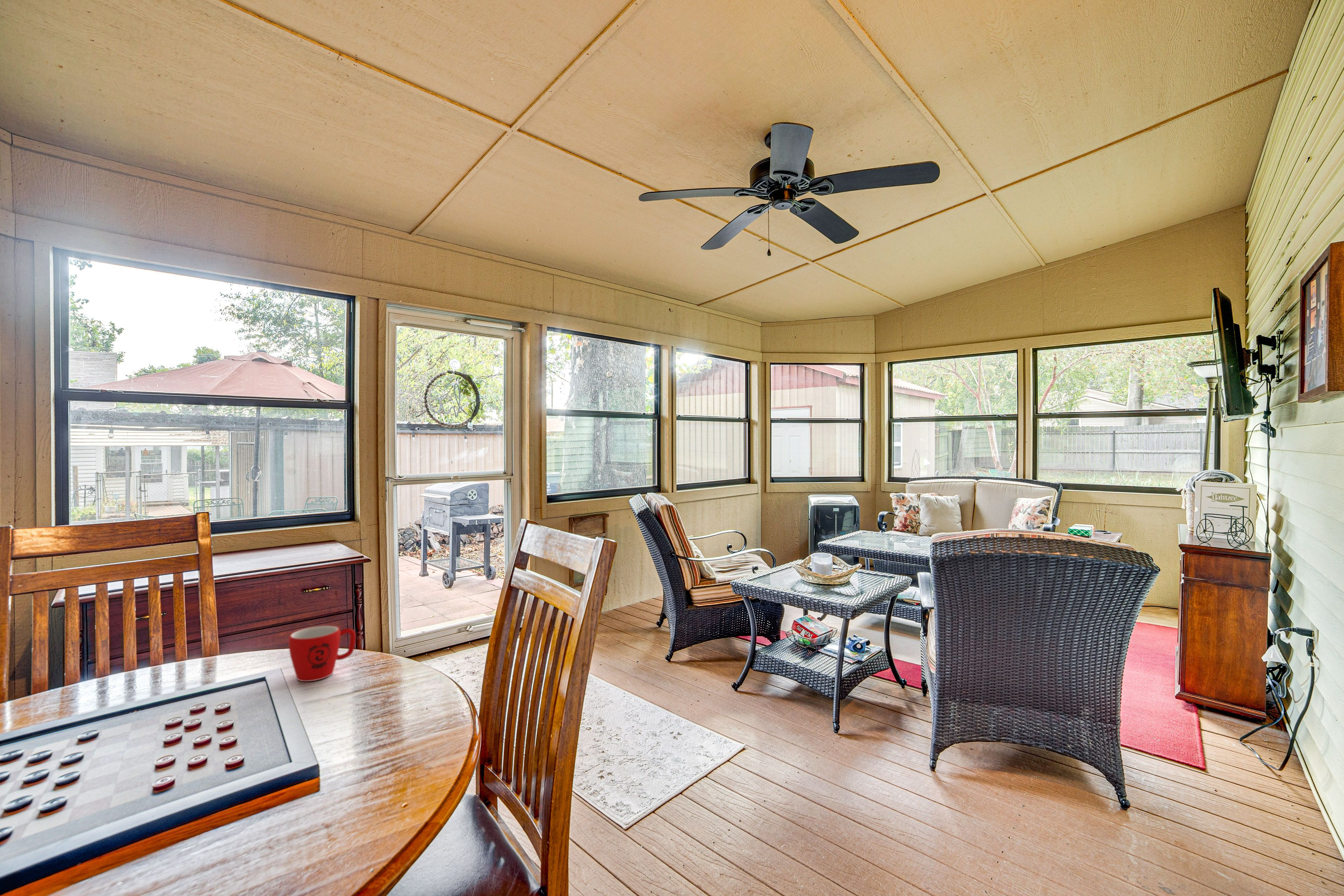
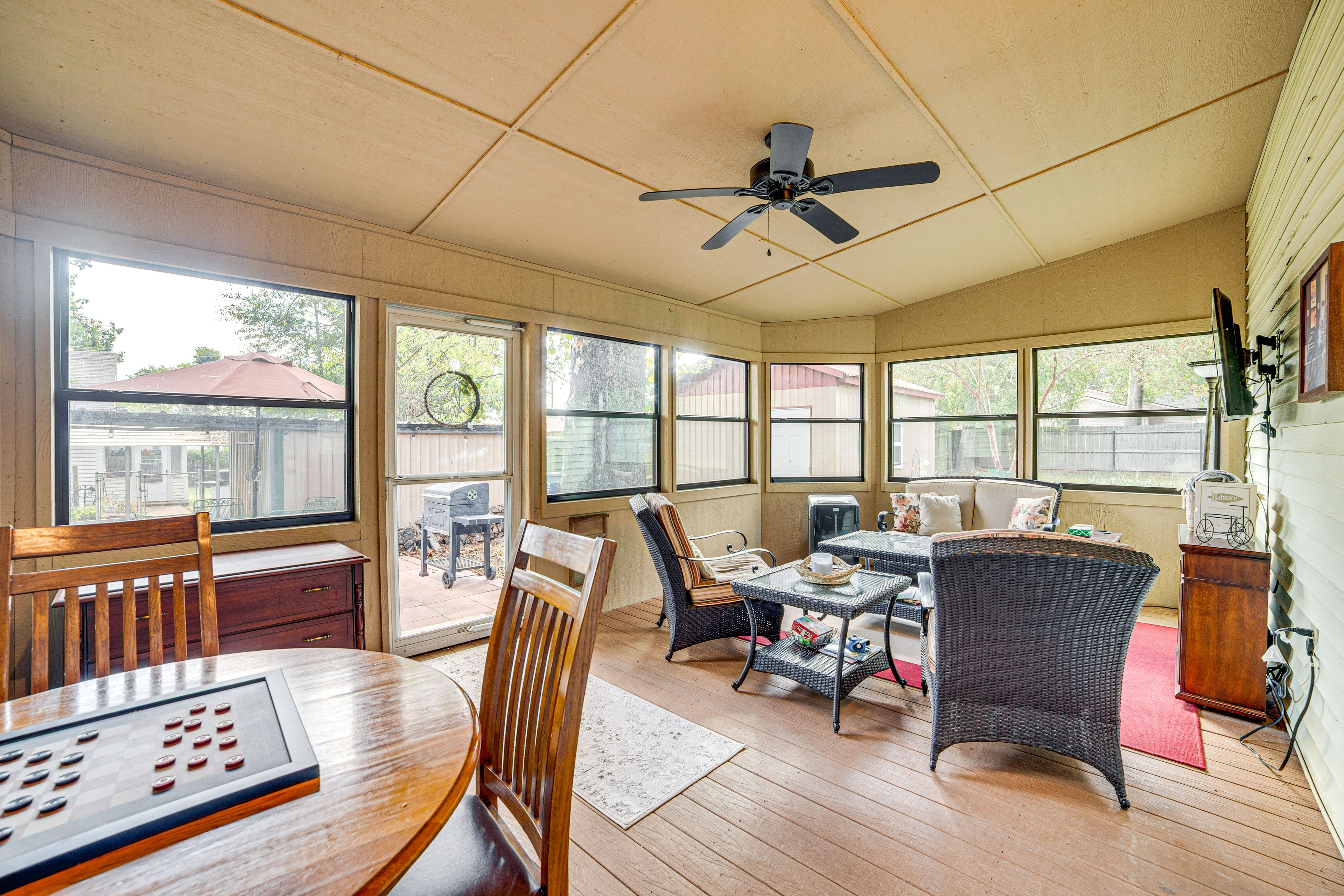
- mug [288,625,356,682]
